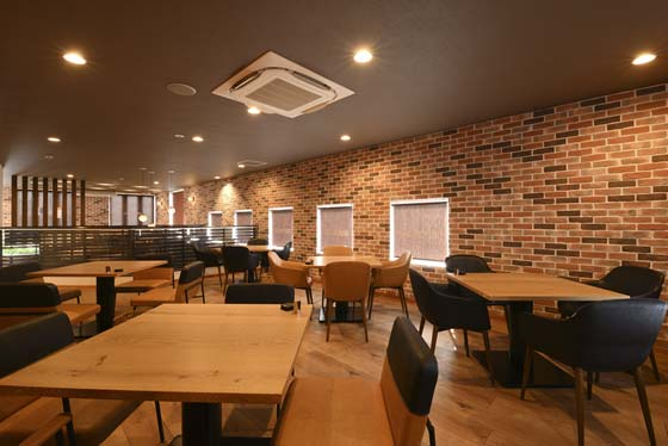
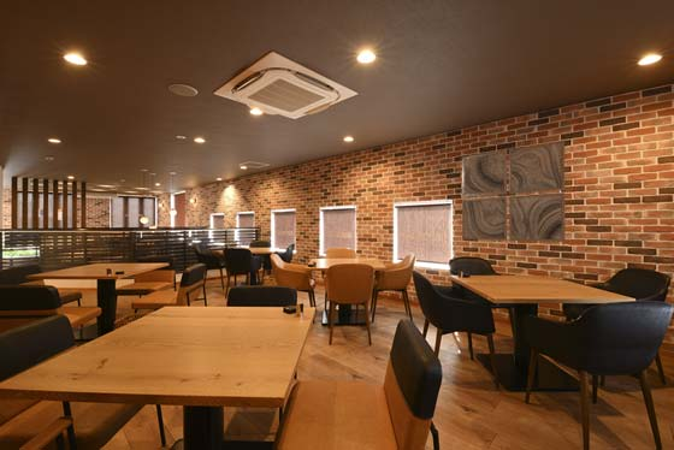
+ wall art [461,140,567,243]
